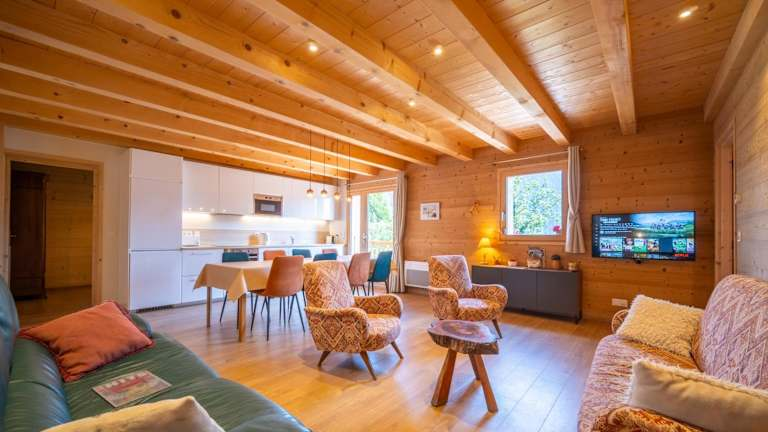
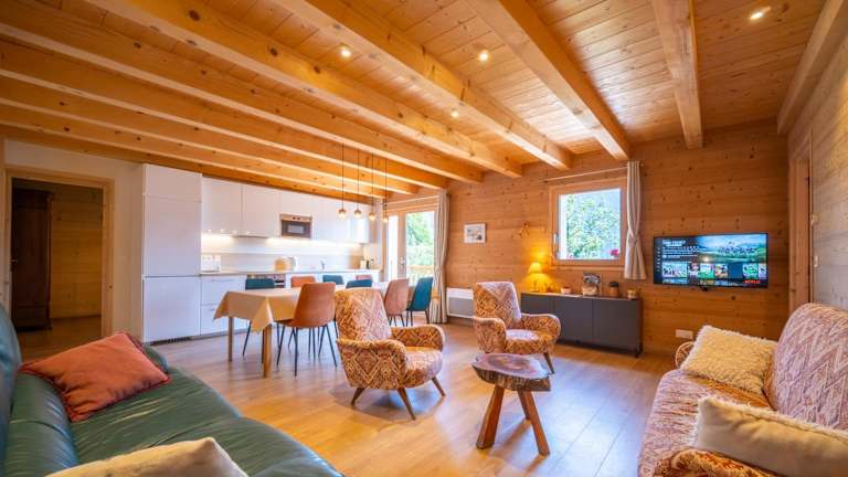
- magazine [91,369,173,408]
